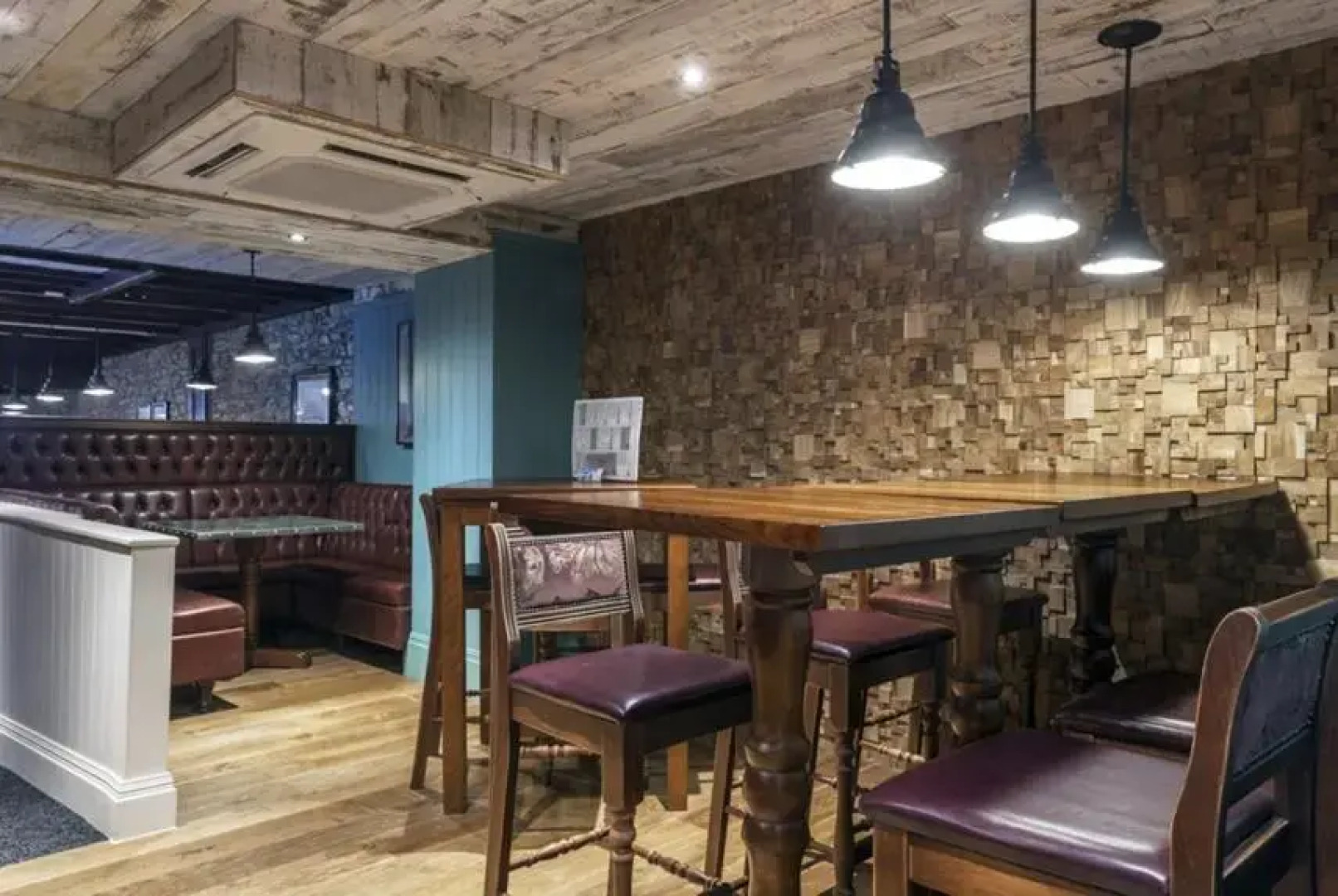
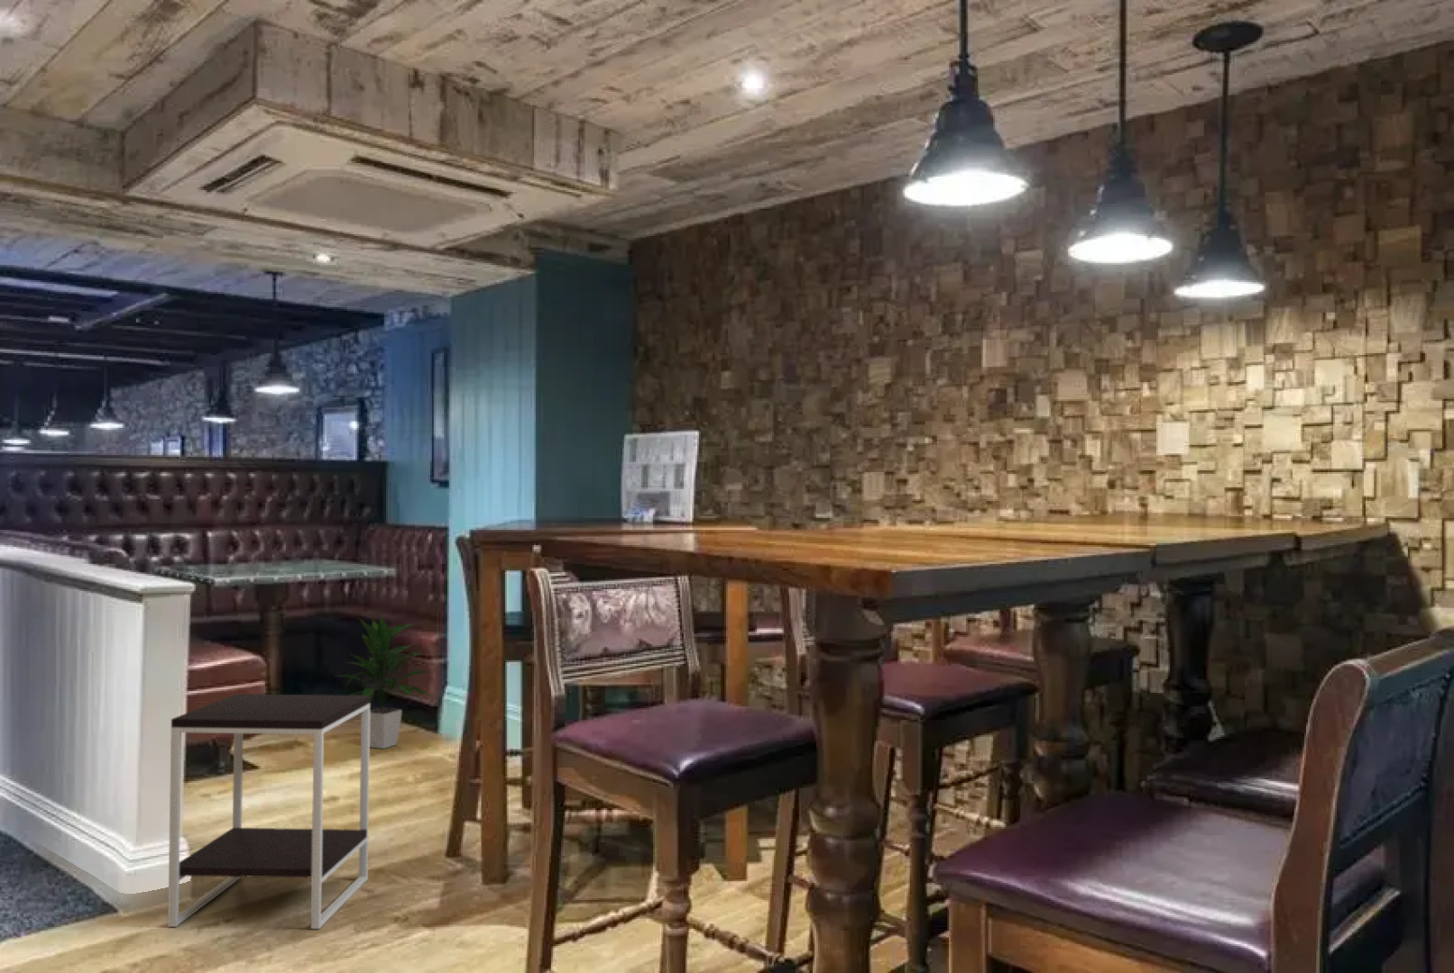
+ indoor plant [335,616,435,749]
+ side table [167,693,371,930]
